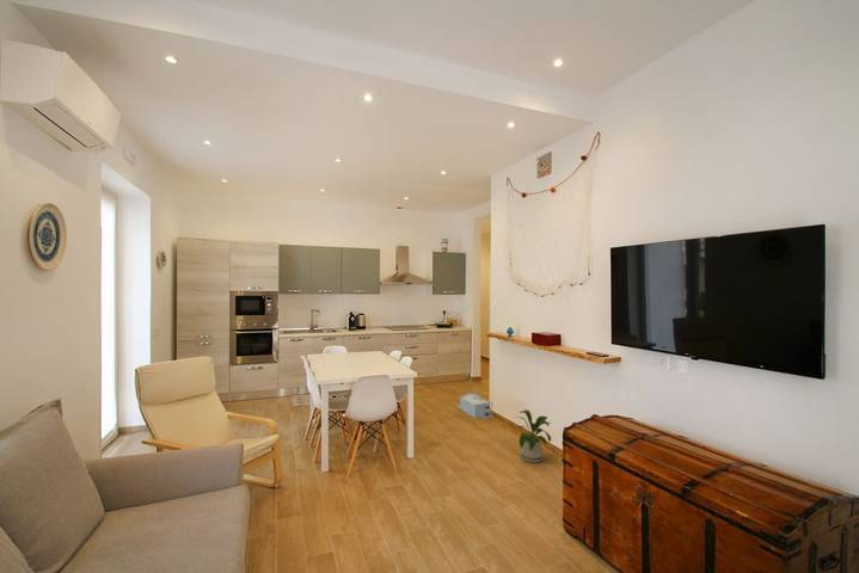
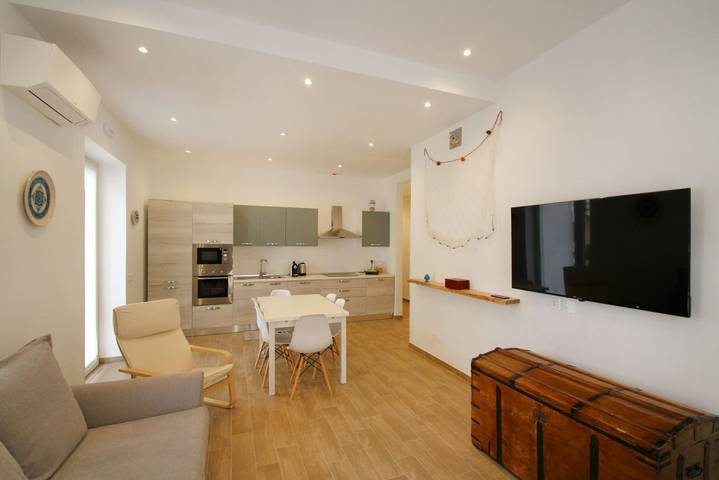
- storage bin [455,392,493,419]
- house plant [514,408,553,463]
